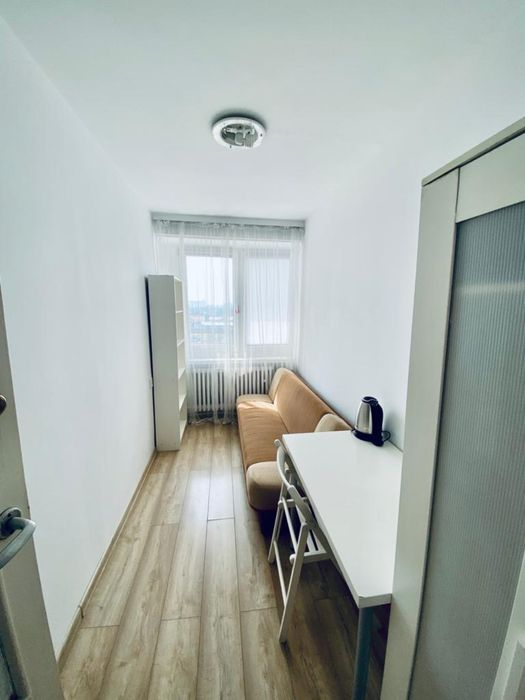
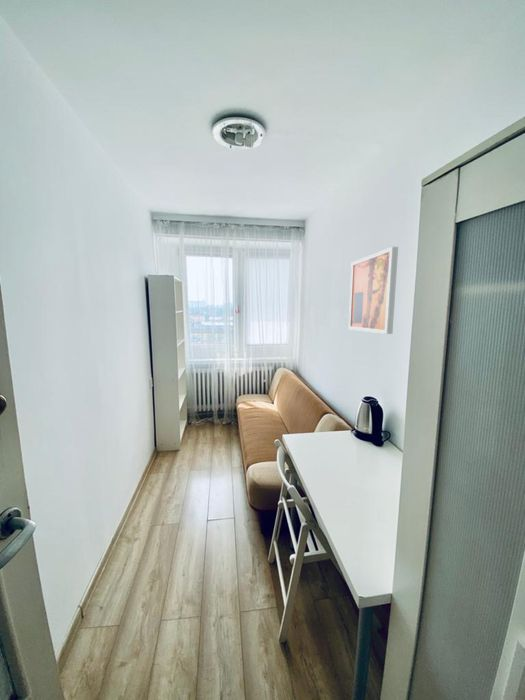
+ wall art [348,246,399,335]
